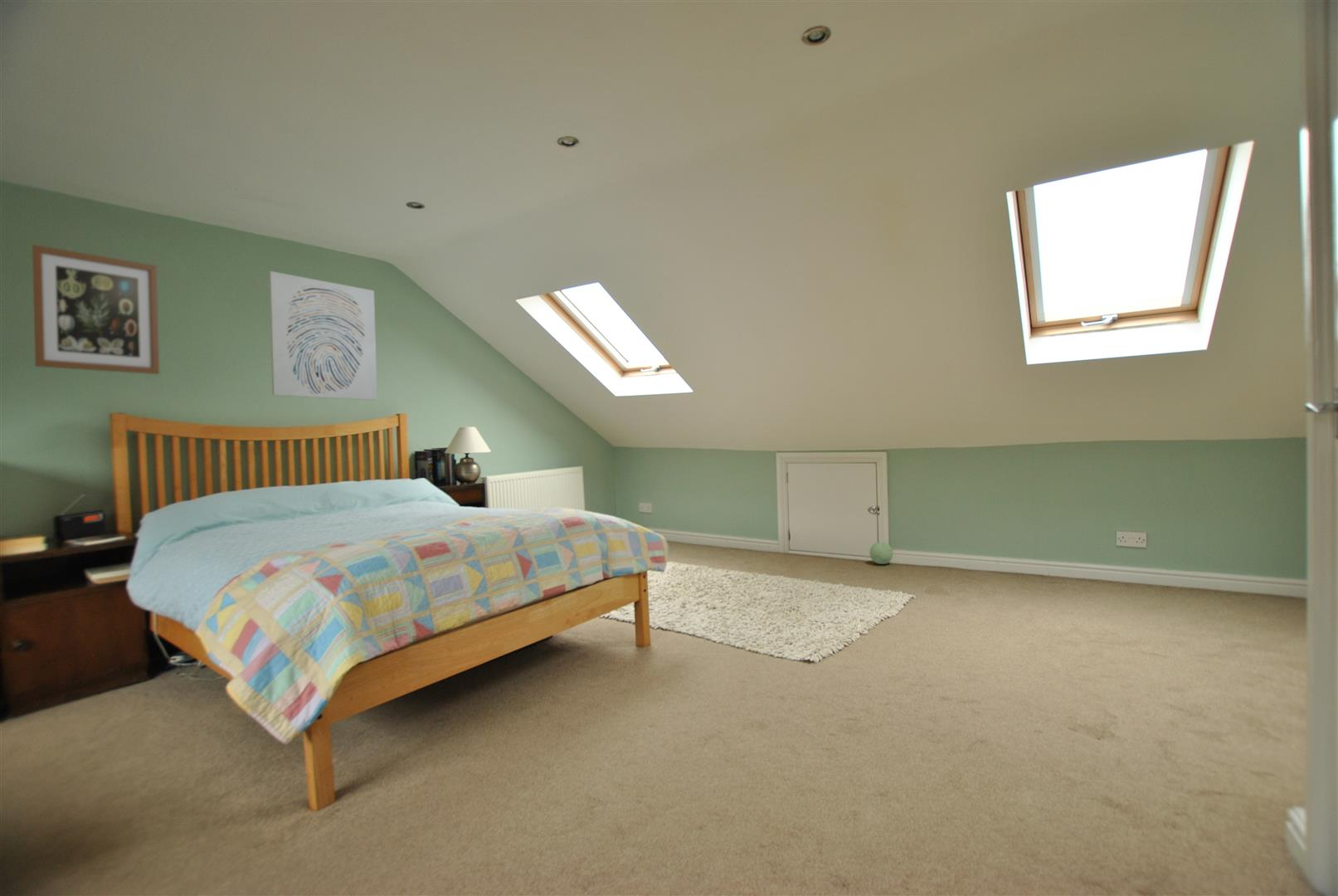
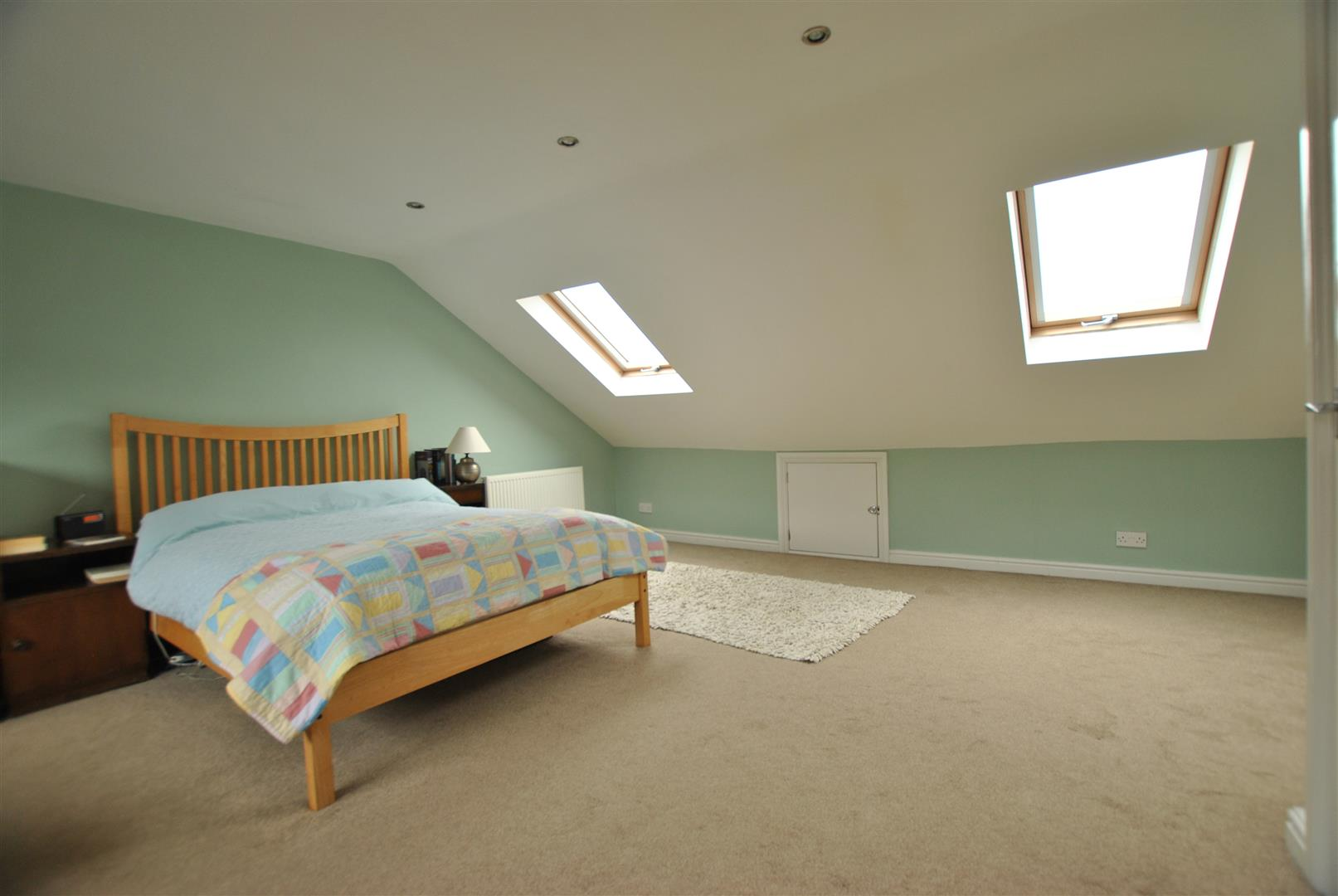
- wall art [268,270,378,401]
- wall art [32,244,160,375]
- plush toy [868,541,893,565]
